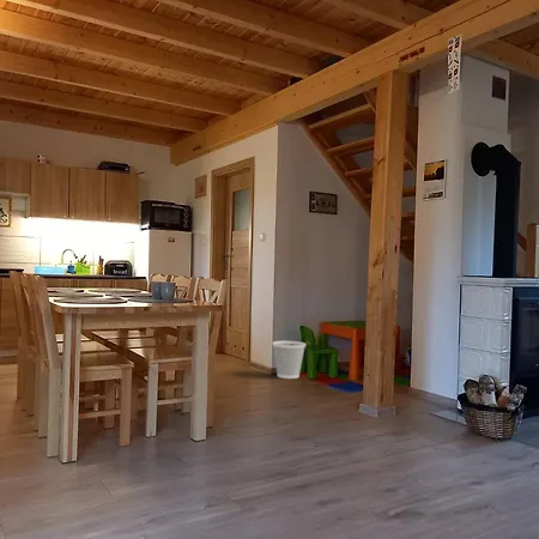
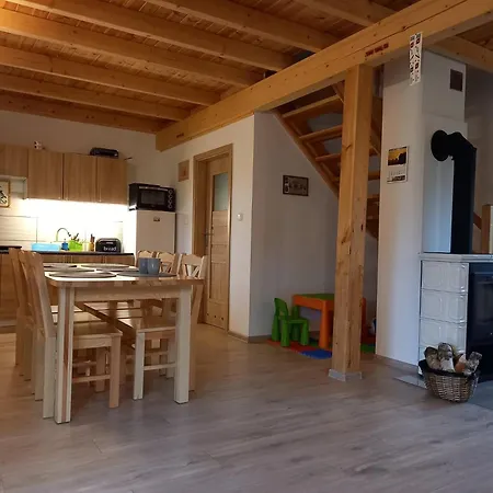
- wastebasket [272,340,307,380]
